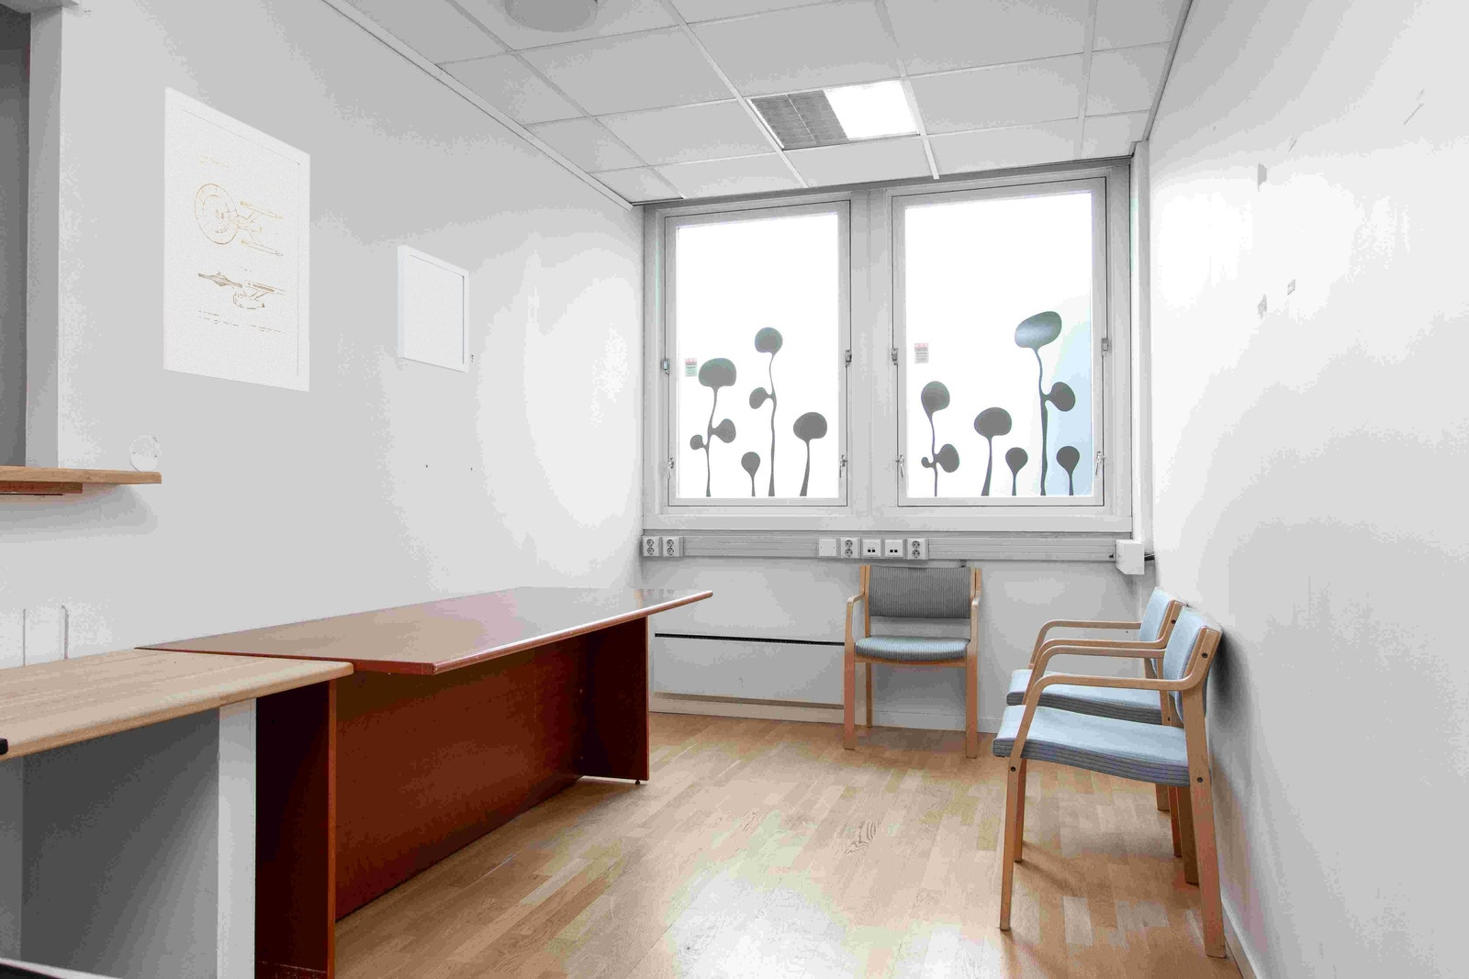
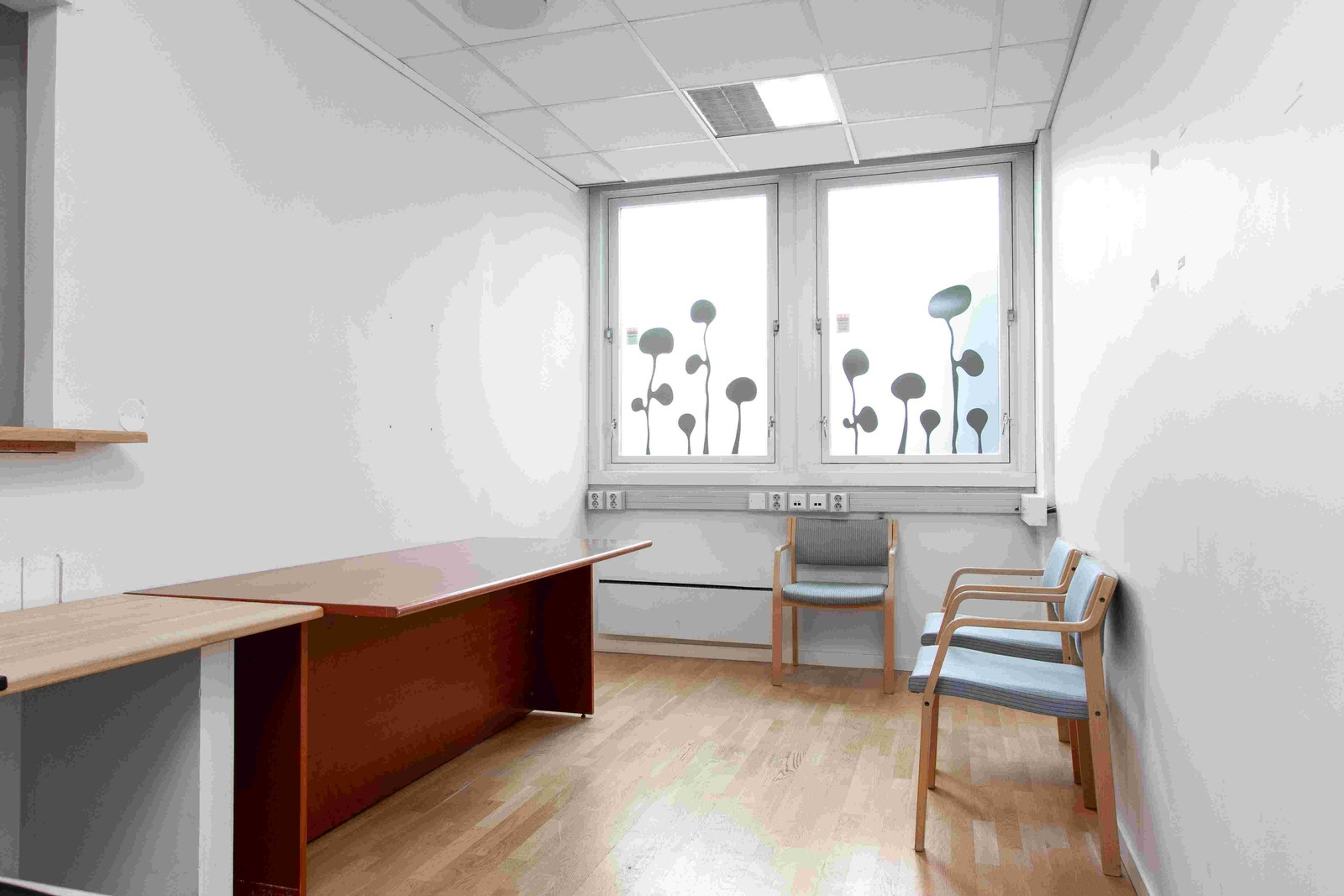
- wall art [163,86,310,392]
- wall art [397,244,469,374]
